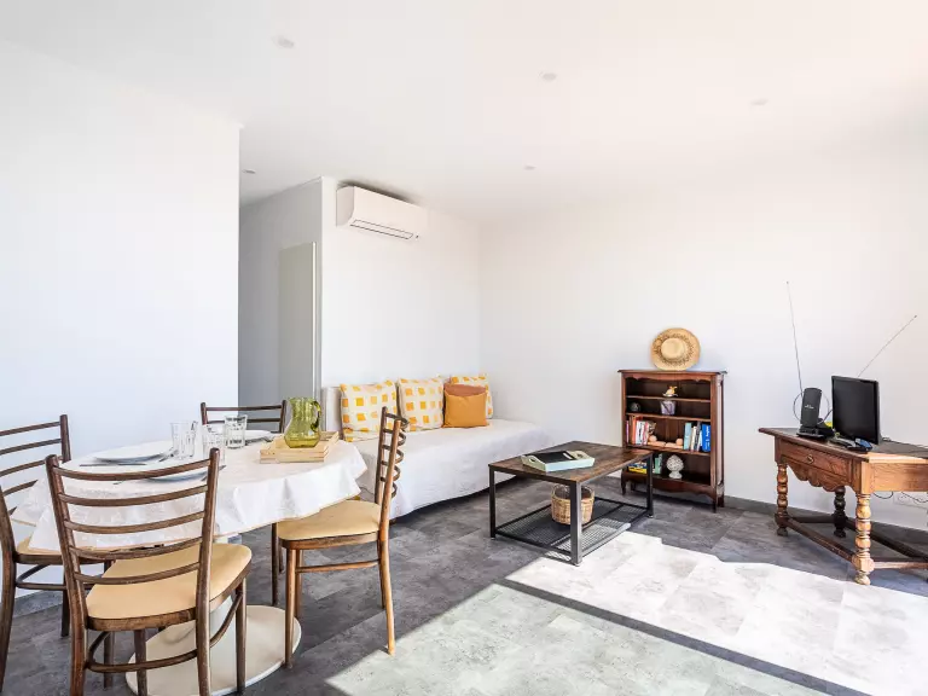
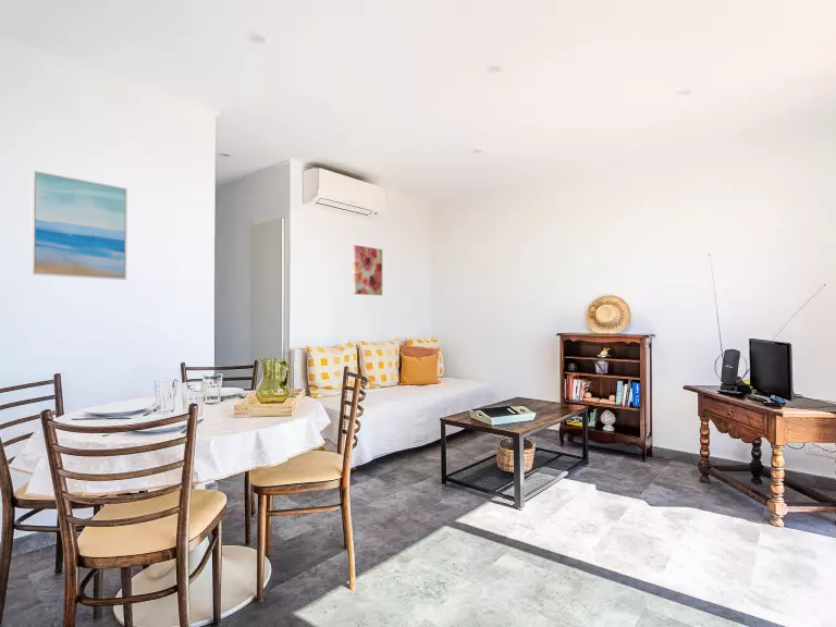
+ wall art [352,244,383,296]
+ wall art [29,169,128,281]
